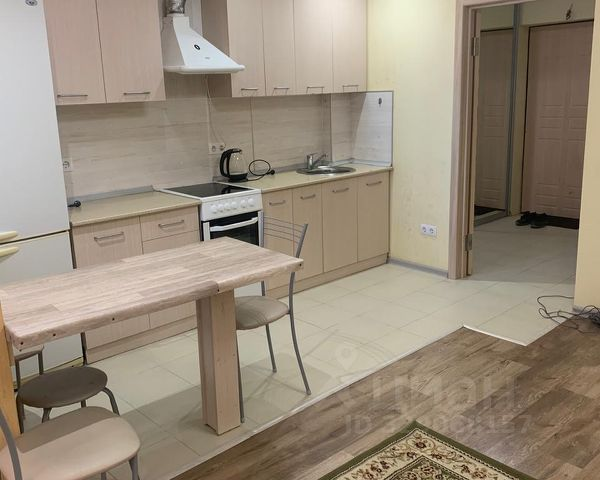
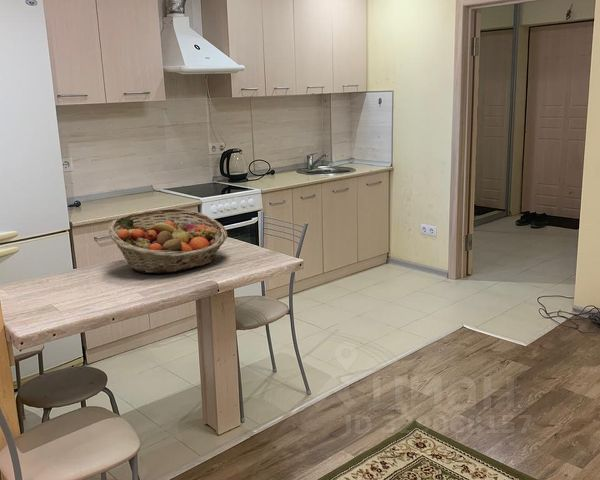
+ fruit basket [107,207,228,274]
